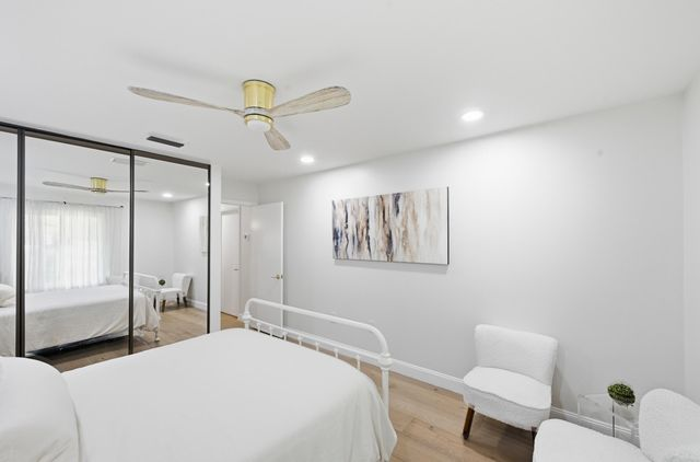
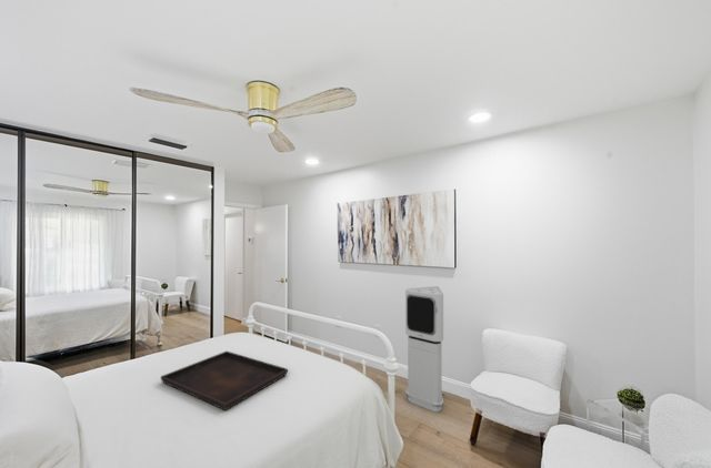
+ air purifier [404,285,444,413]
+ serving tray [160,350,289,411]
